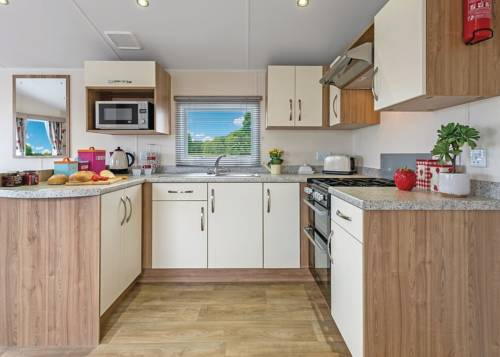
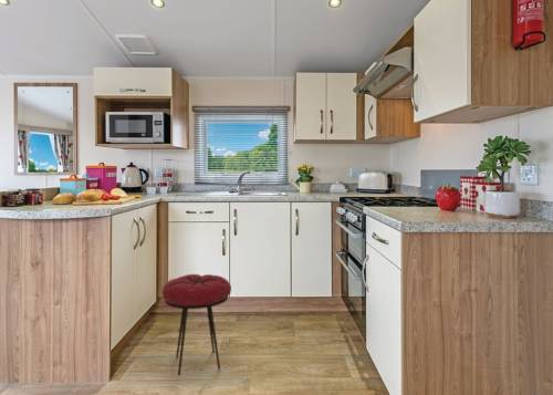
+ stool [161,273,232,376]
